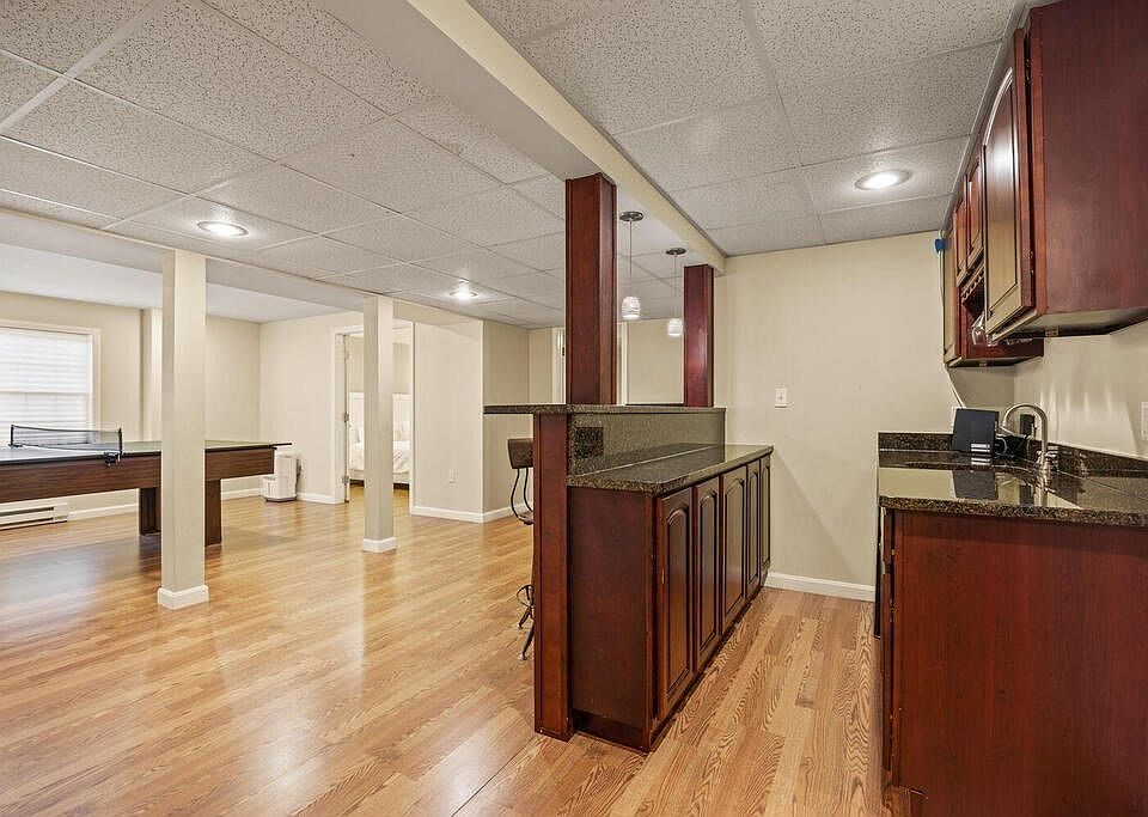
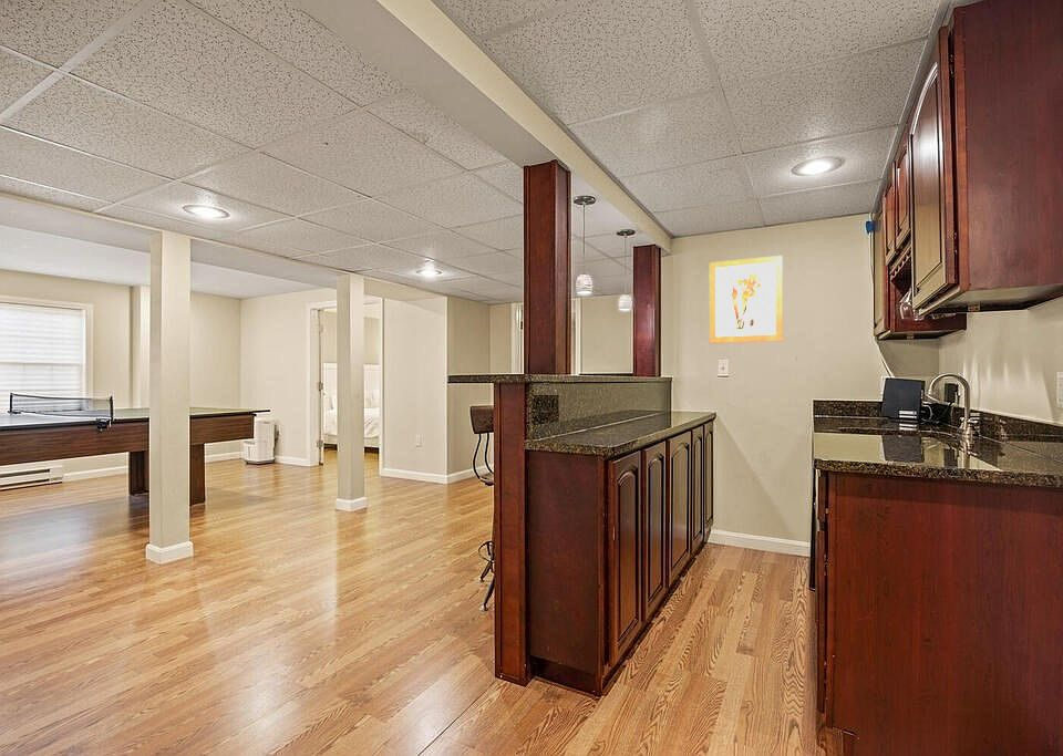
+ wall art [709,255,784,344]
